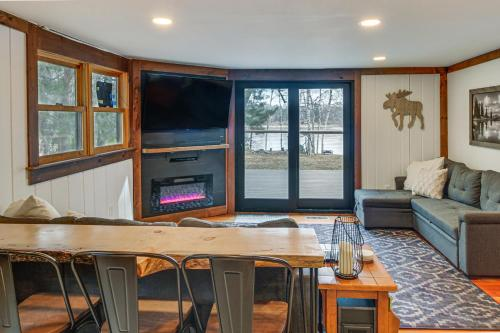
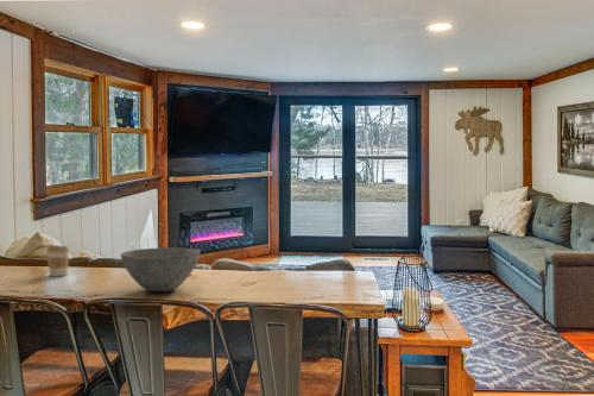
+ bowl [120,246,202,293]
+ coffee cup [45,244,71,277]
